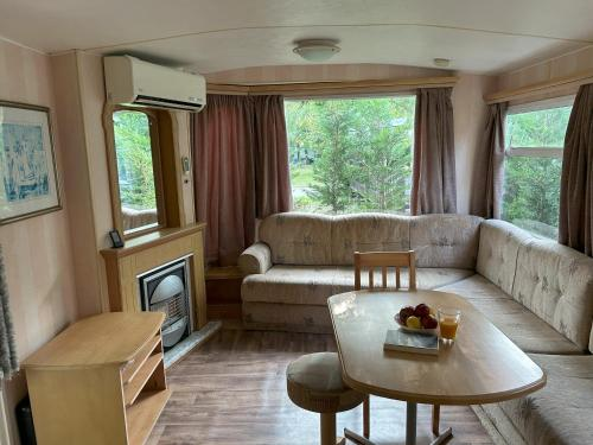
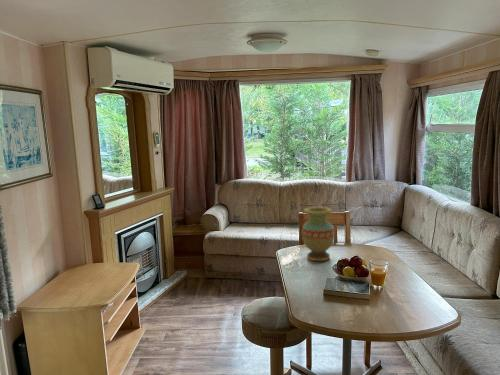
+ vase [301,206,336,262]
